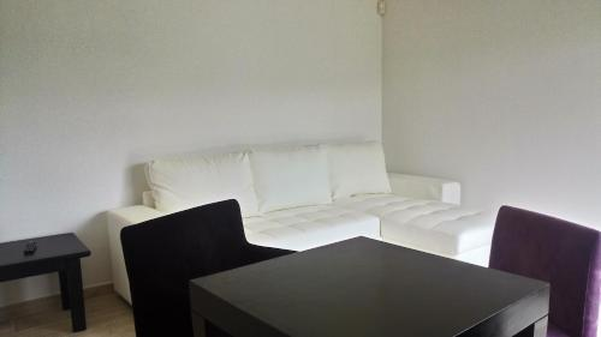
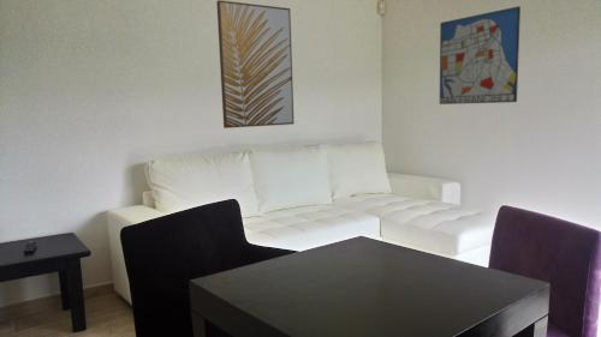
+ wall art [215,0,294,130]
+ wall art [439,5,522,106]
